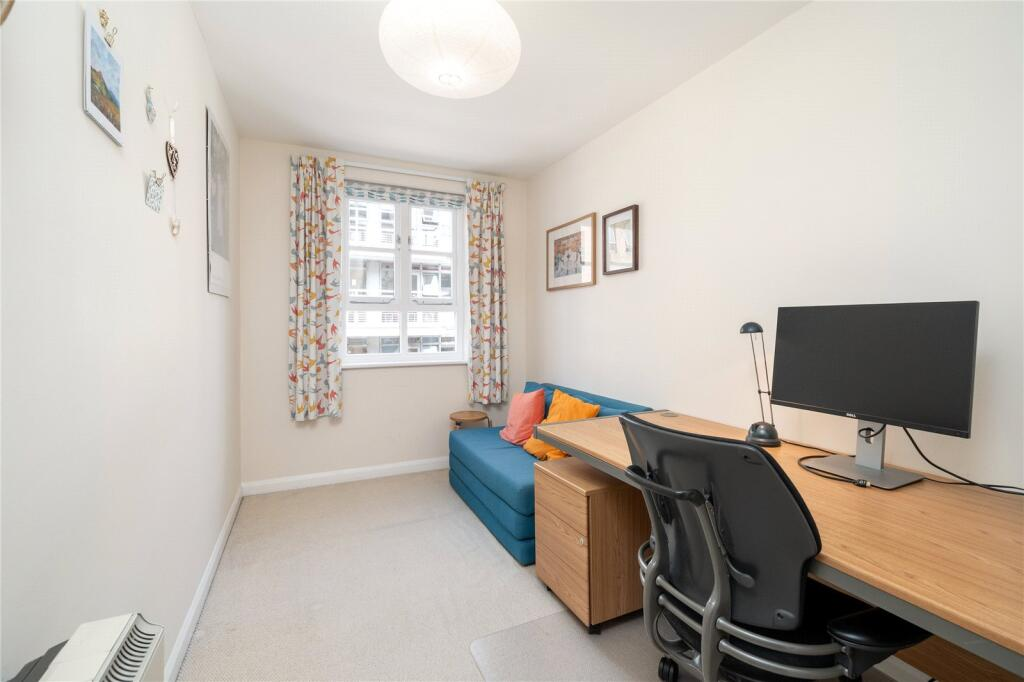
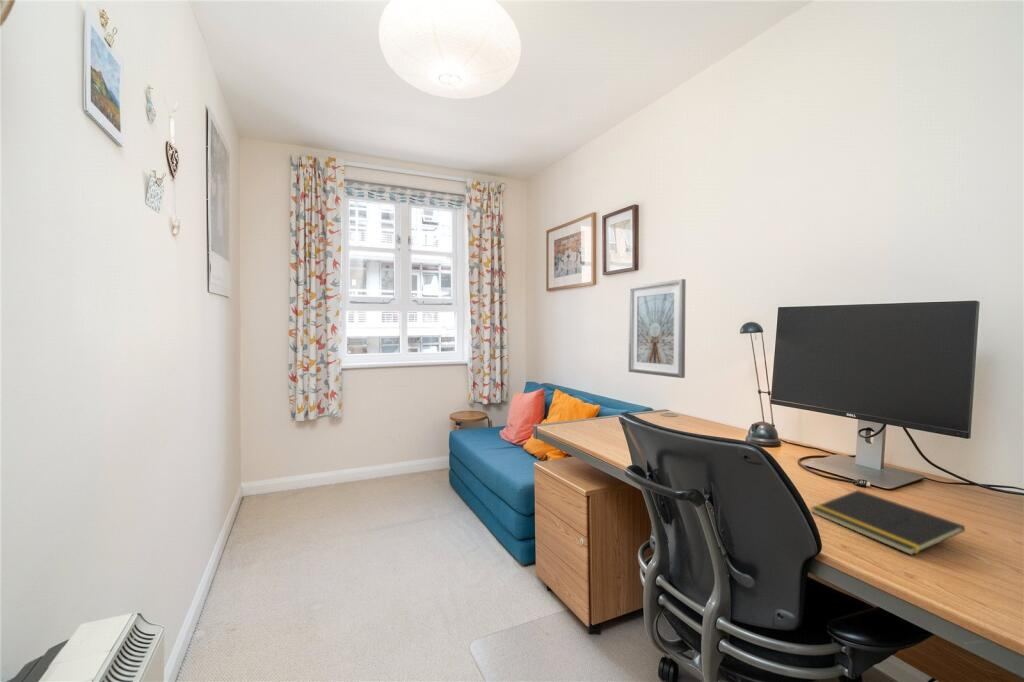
+ notepad [811,489,966,556]
+ picture frame [627,278,687,379]
